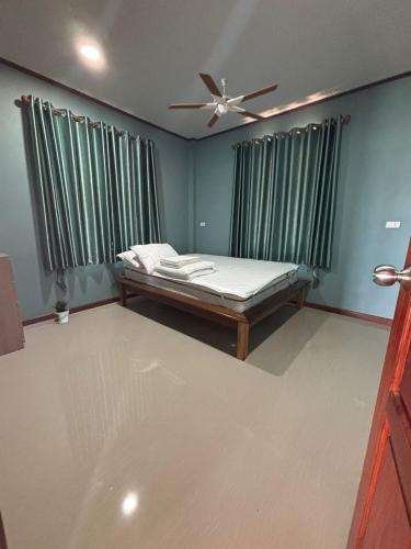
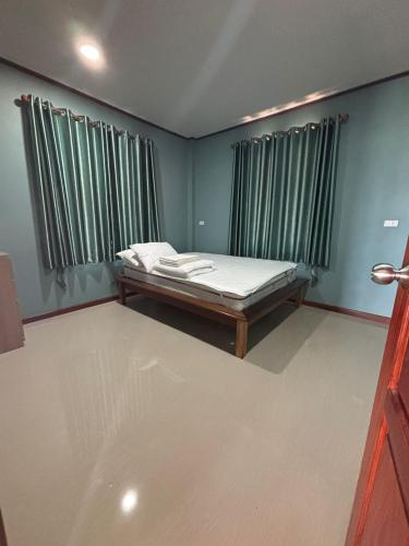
- potted plant [48,295,70,325]
- ceiling fan [167,72,279,128]
